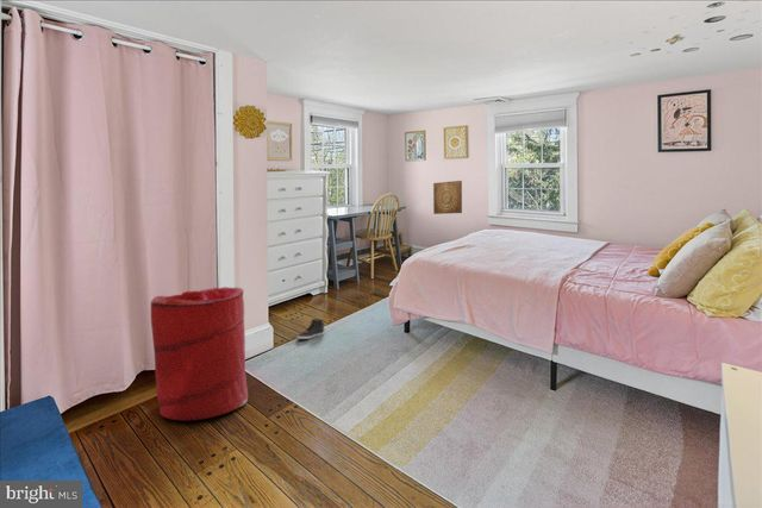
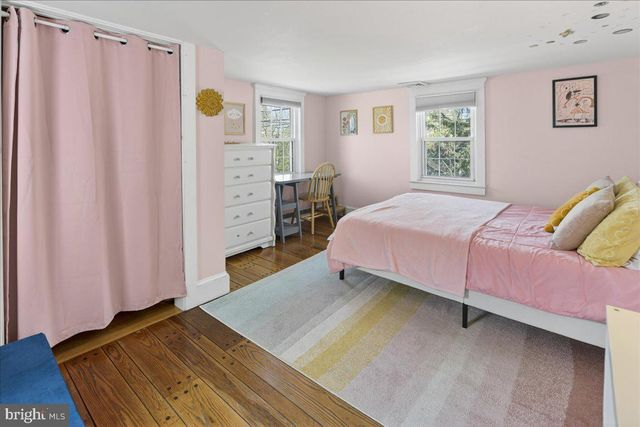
- wall art [432,180,463,215]
- laundry hamper [150,286,249,421]
- sneaker [295,318,326,340]
